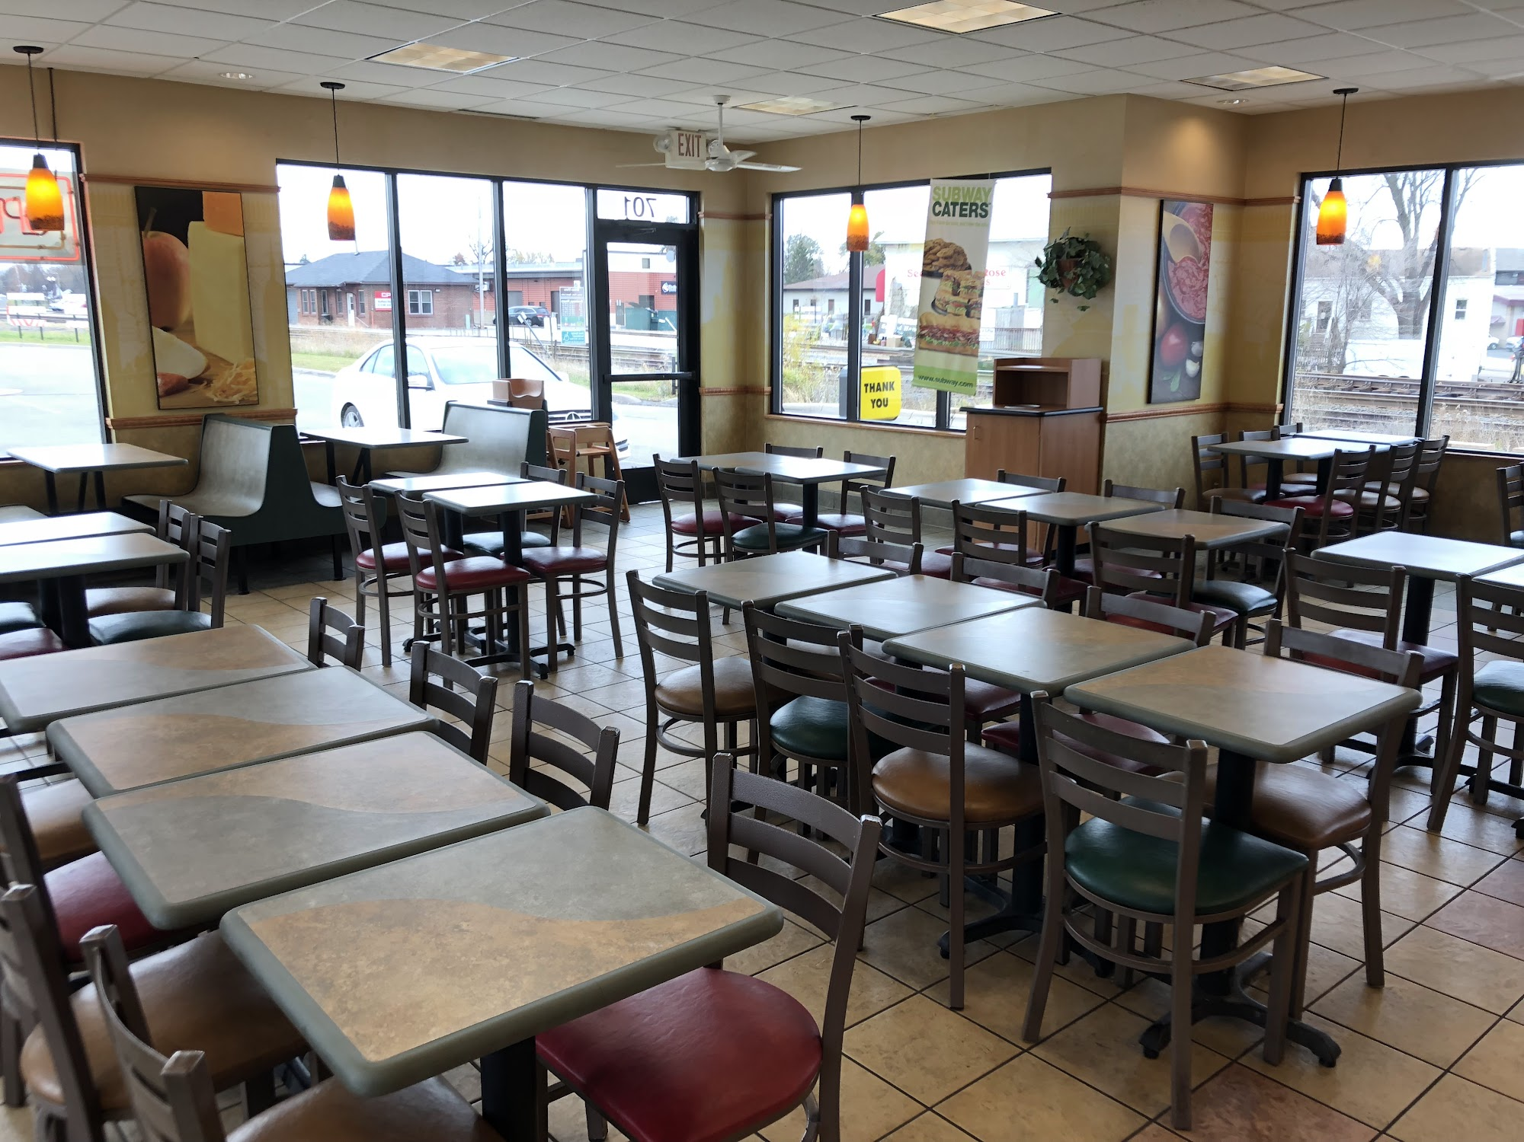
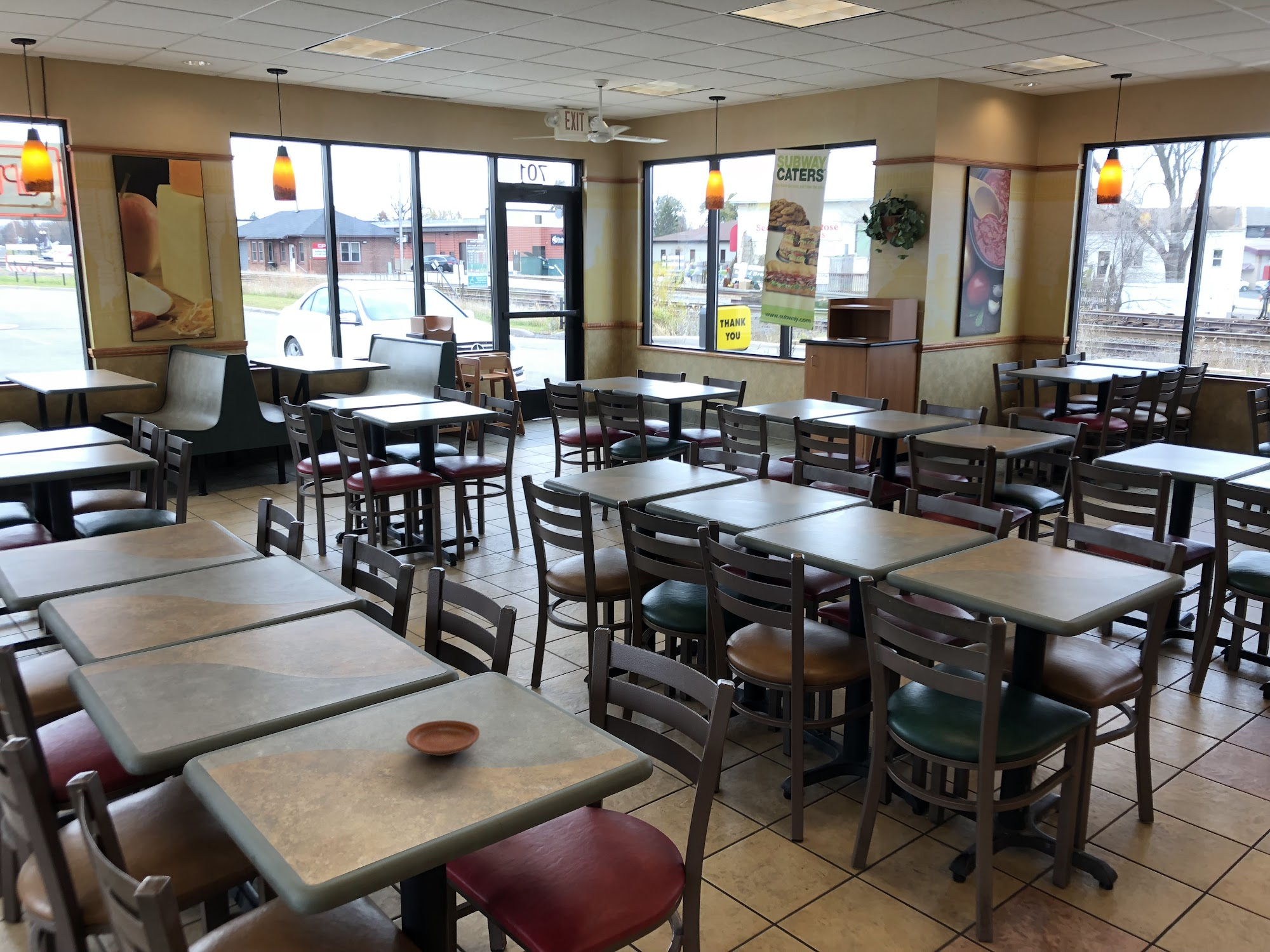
+ plate [406,720,480,757]
